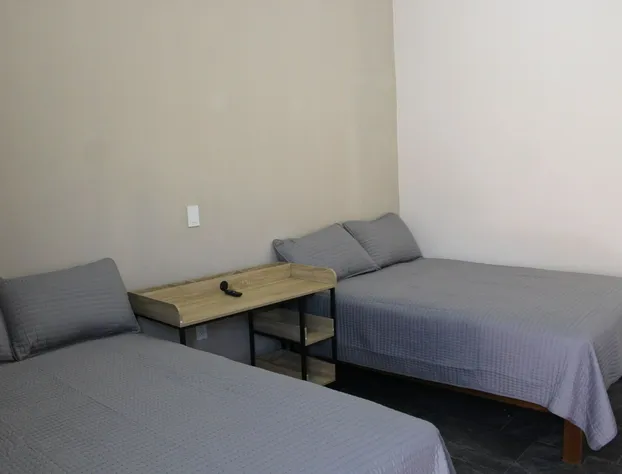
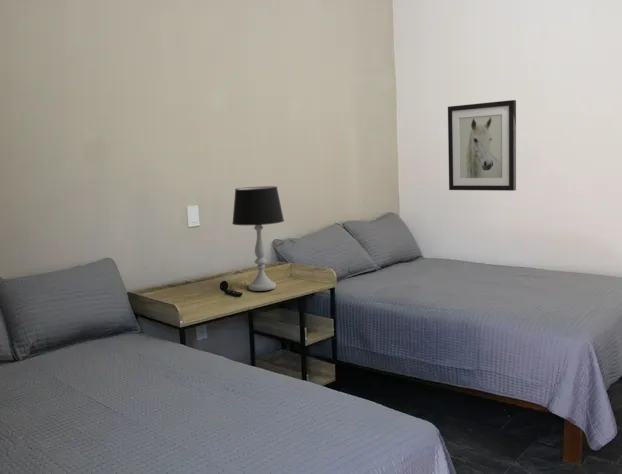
+ wall art [447,99,517,192]
+ table lamp [231,185,285,292]
